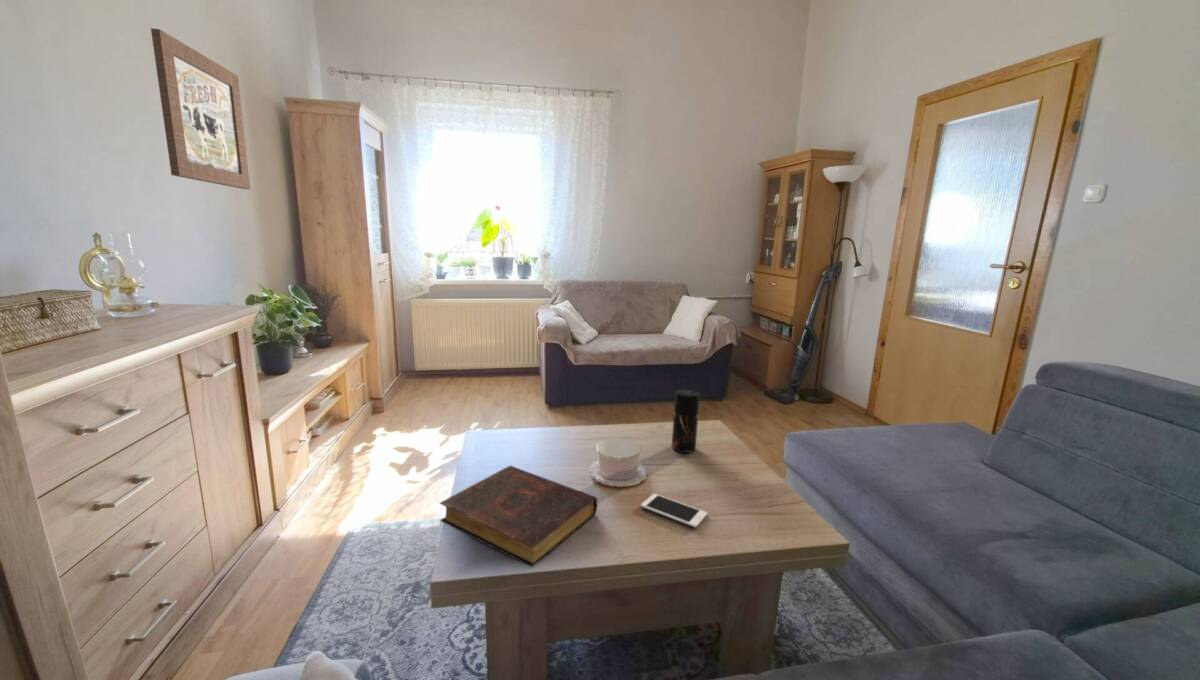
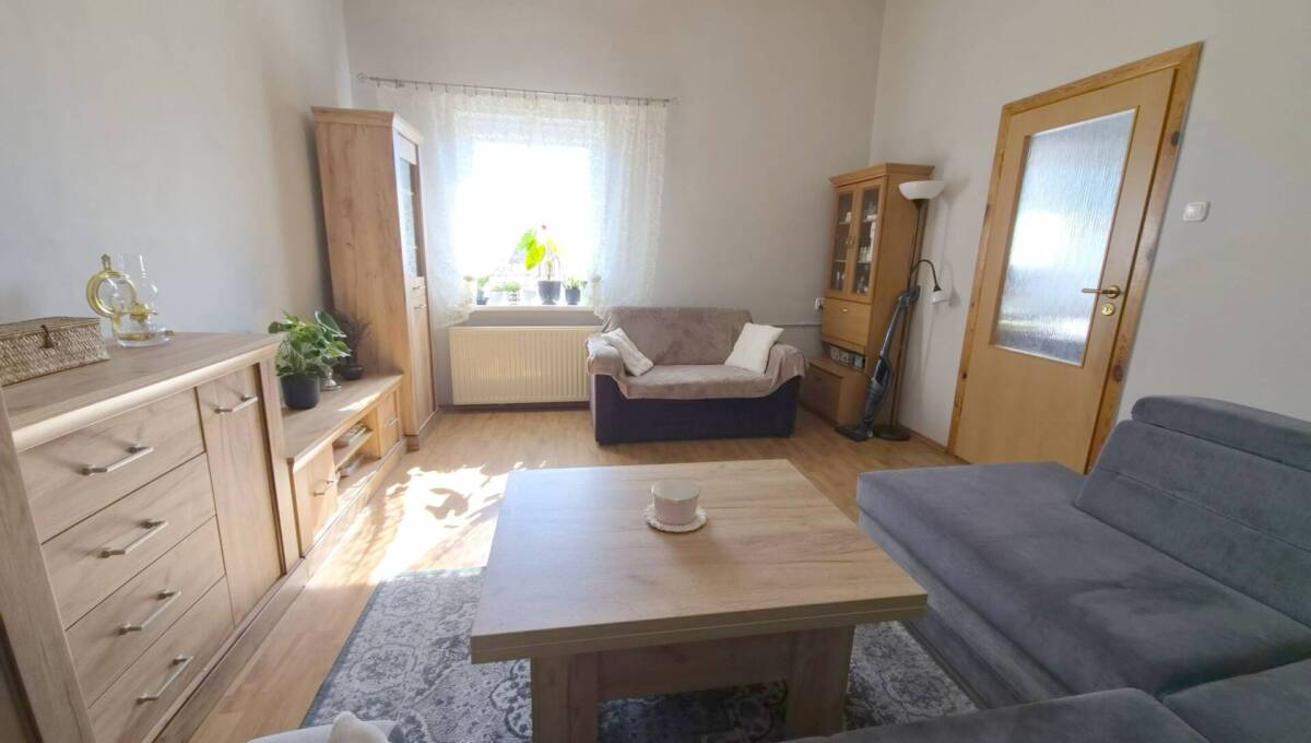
- pepper grinder [671,388,701,454]
- book [439,465,598,568]
- cell phone [640,493,708,529]
- wall art [150,27,251,190]
